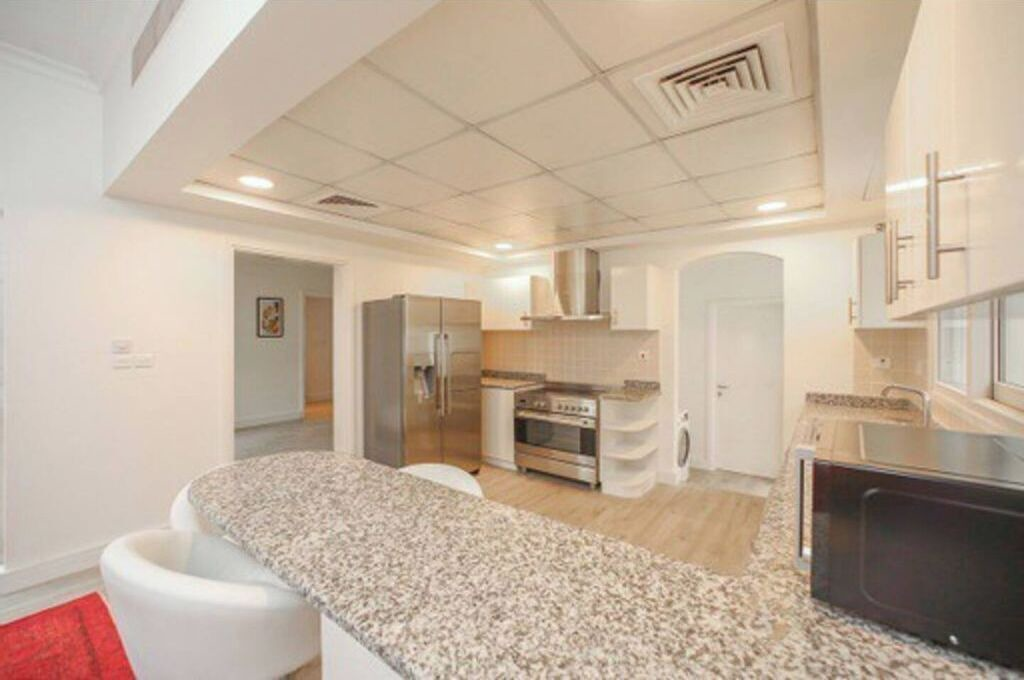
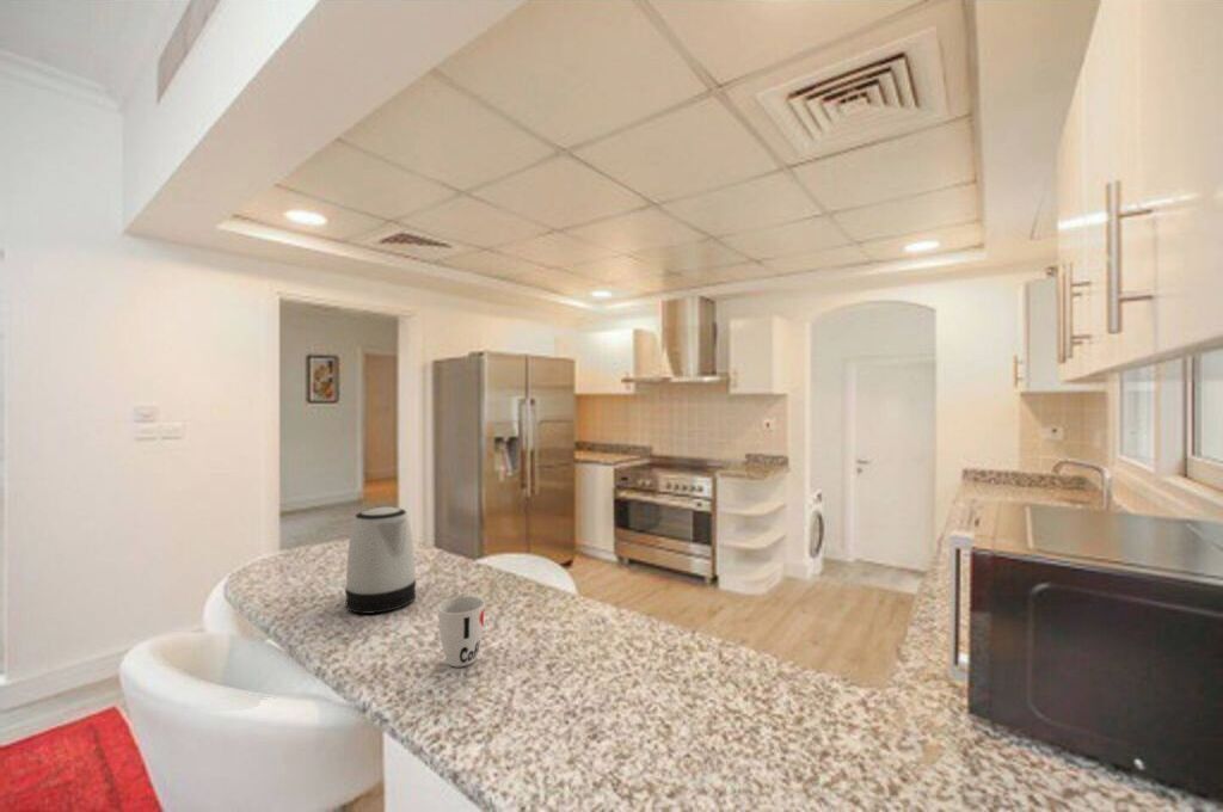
+ kettle [344,505,417,615]
+ cup [437,595,486,668]
